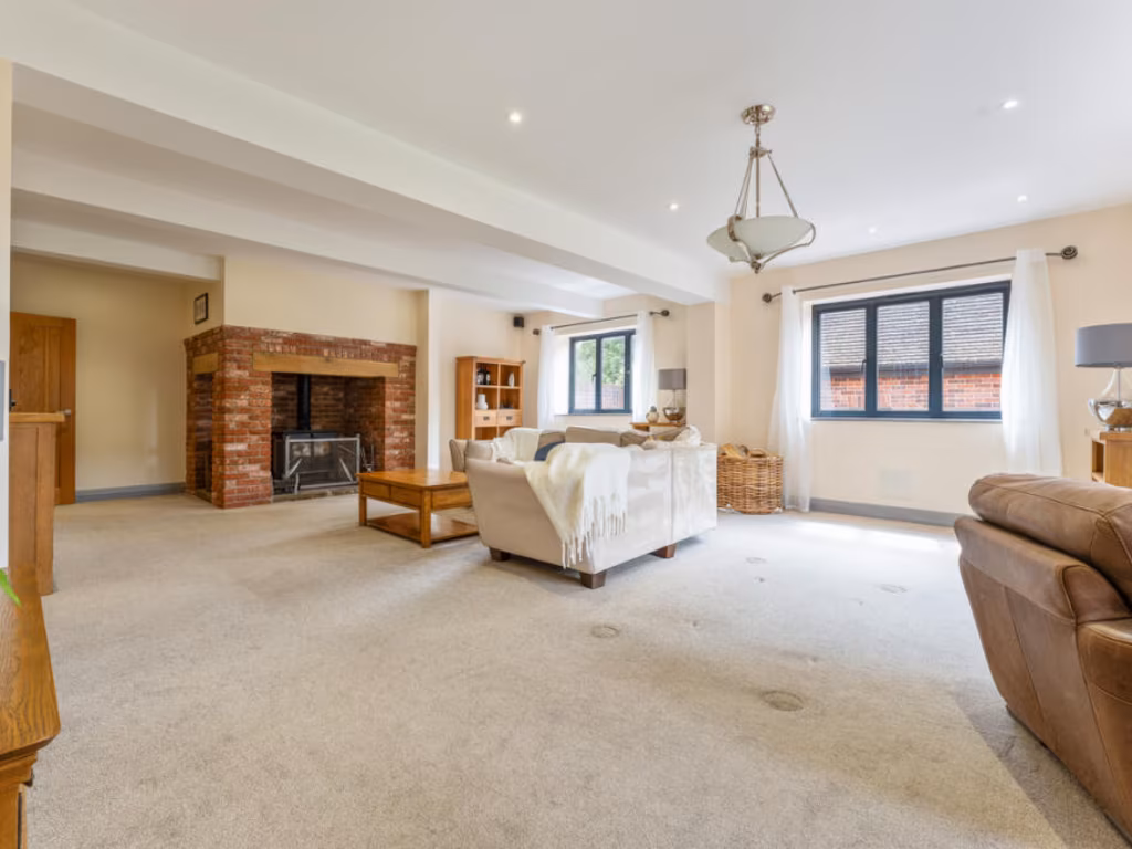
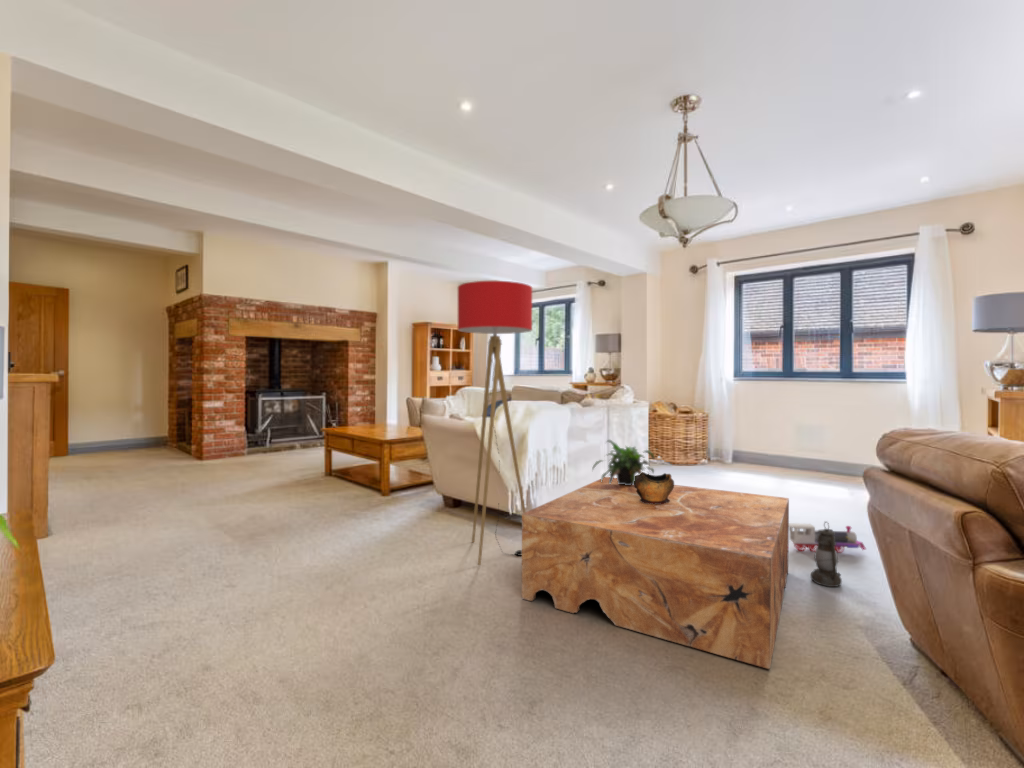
+ toy train [789,522,867,554]
+ floor lamp [457,280,533,566]
+ potted plant [591,439,656,485]
+ lantern [810,520,843,588]
+ decorative bowl [634,471,675,504]
+ coffee table [521,476,790,670]
